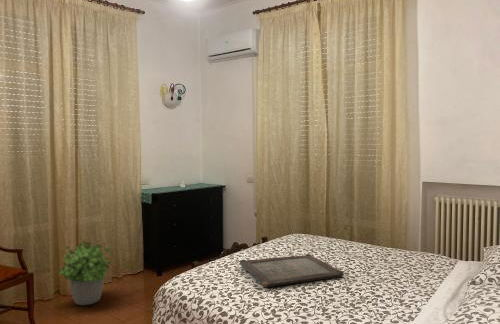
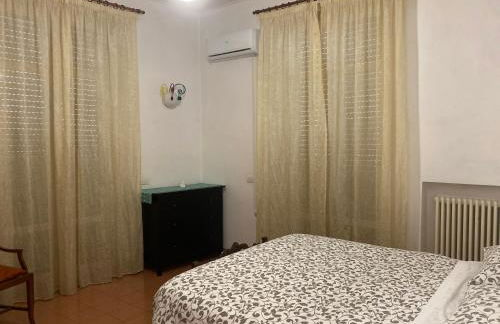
- potted plant [56,240,112,306]
- serving tray [238,253,345,288]
